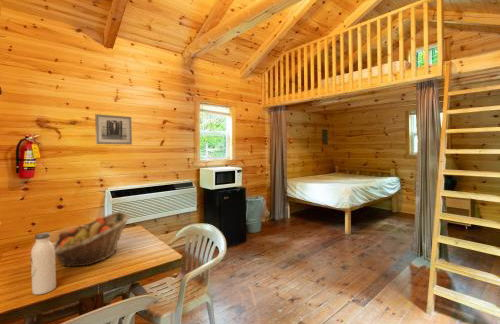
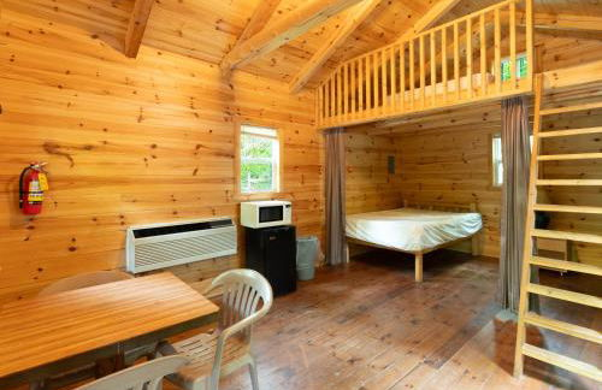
- water bottle [30,231,57,296]
- wall art [94,113,133,146]
- fruit basket [53,211,131,267]
